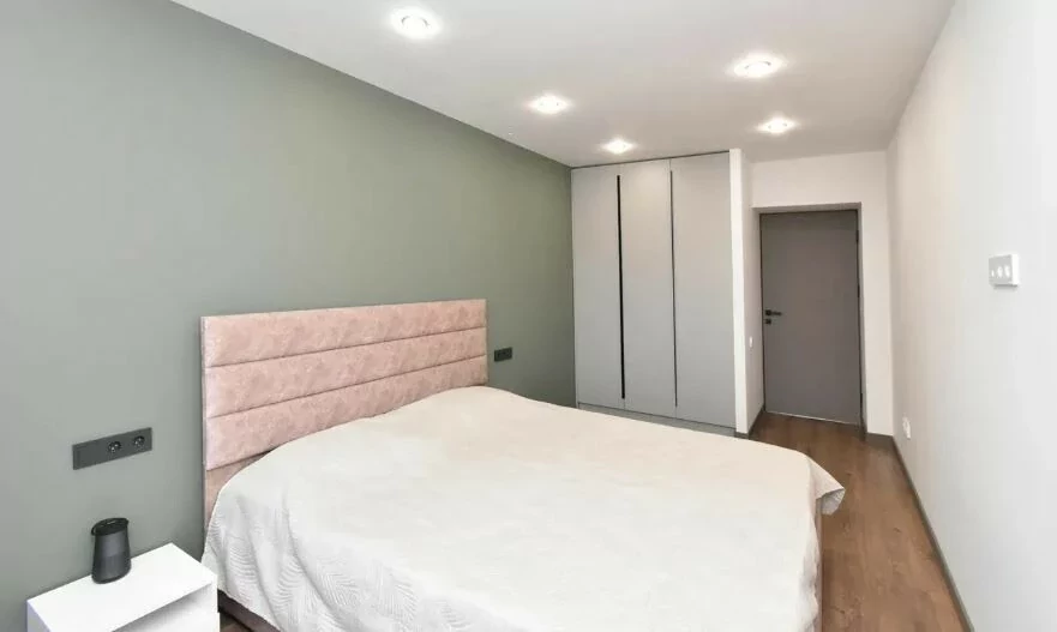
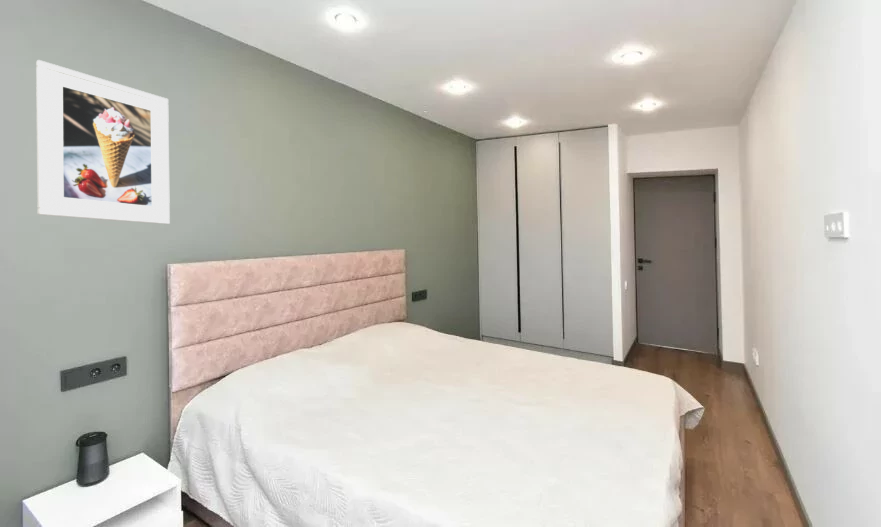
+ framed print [35,59,171,225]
